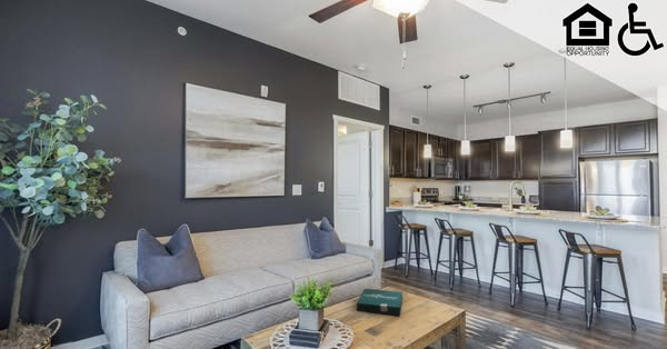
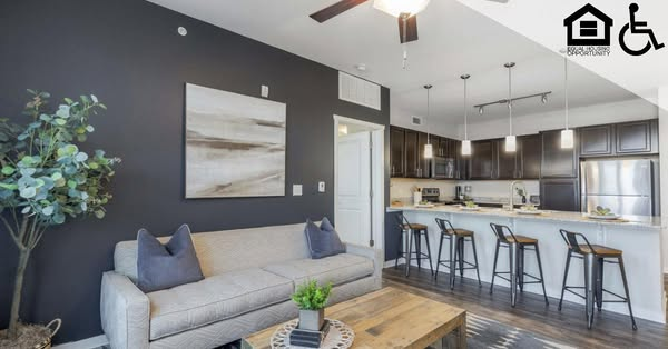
- pizza box [356,288,404,317]
